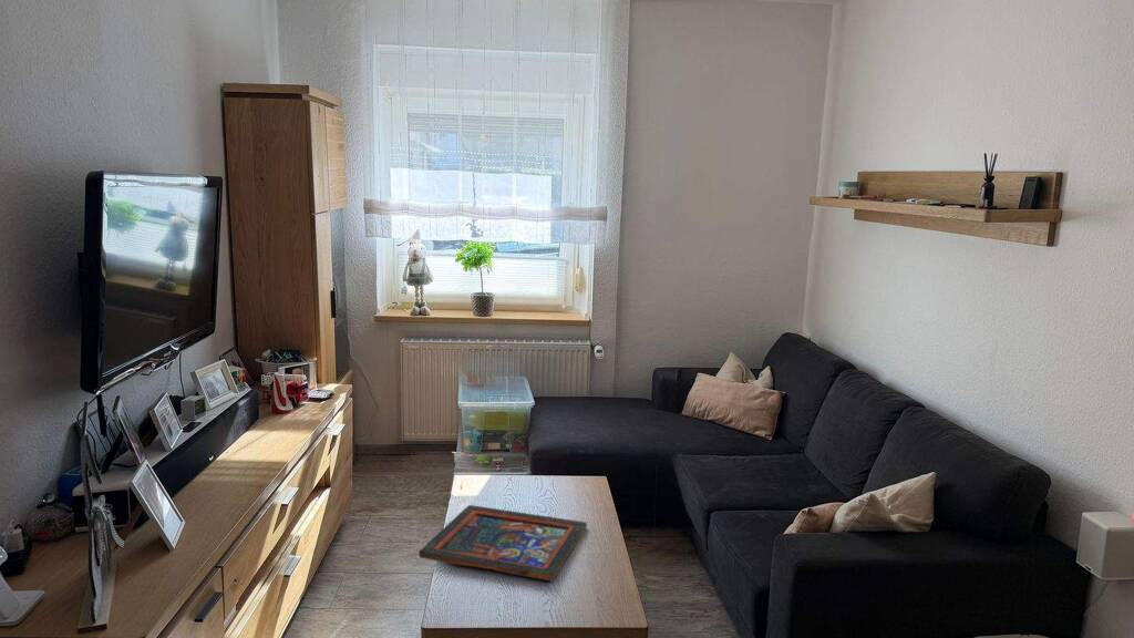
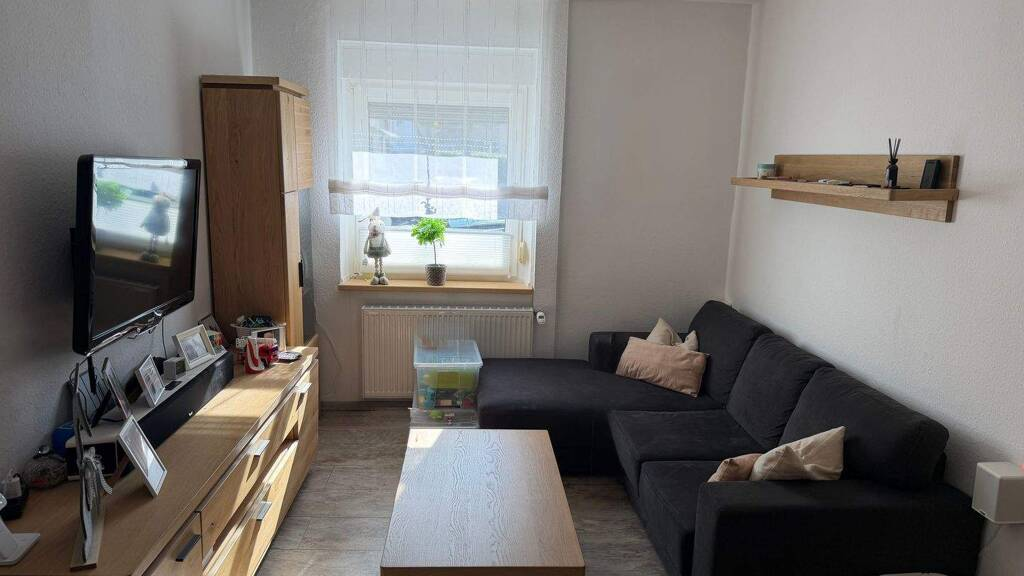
- religious icon [417,504,588,582]
